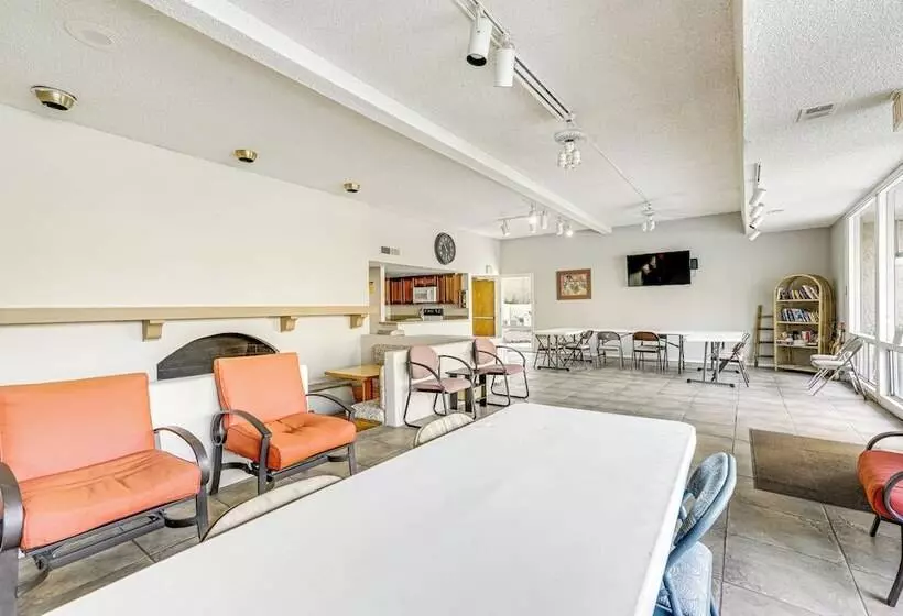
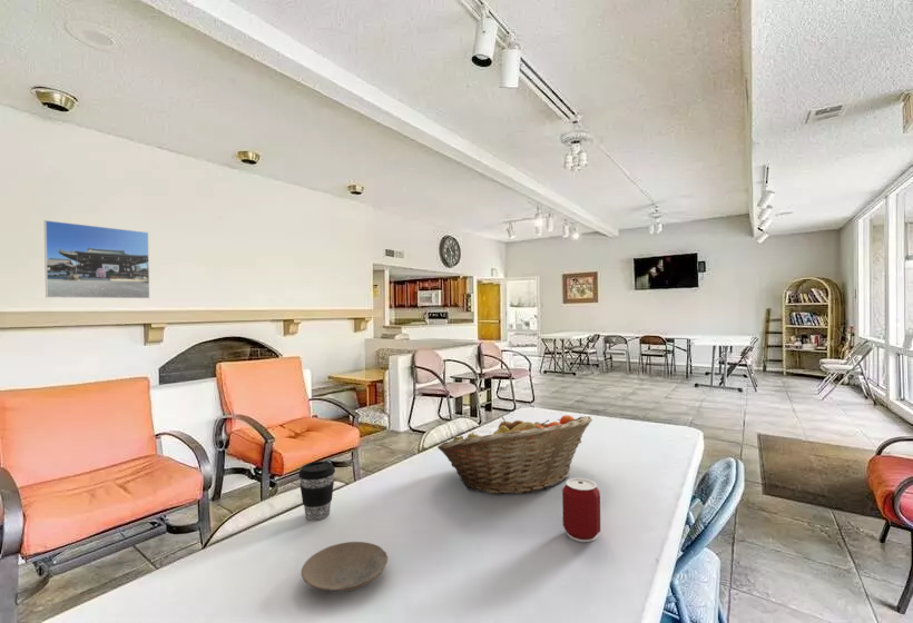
+ coffee cup [297,461,336,522]
+ plate [300,541,389,592]
+ can [561,477,601,543]
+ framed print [43,219,150,299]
+ fruit basket [436,414,593,495]
